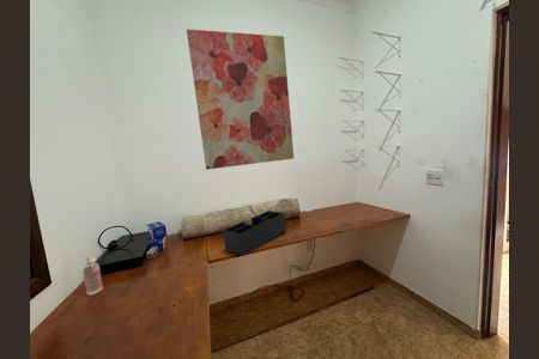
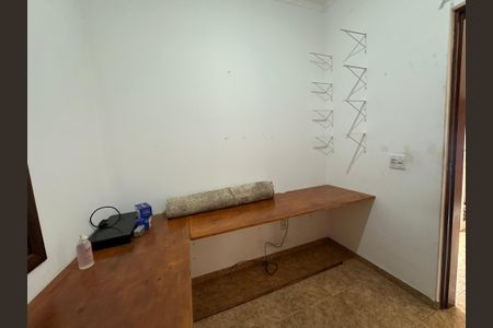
- wall art [186,28,295,171]
- desk organizer [222,209,287,257]
